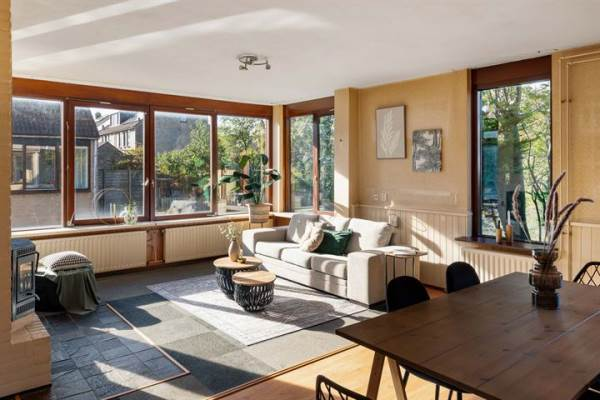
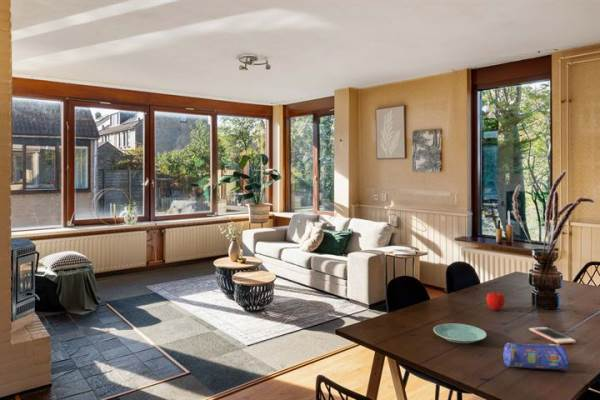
+ fruit [485,290,506,311]
+ pencil case [502,342,570,371]
+ plate [433,322,487,344]
+ cell phone [528,326,577,345]
